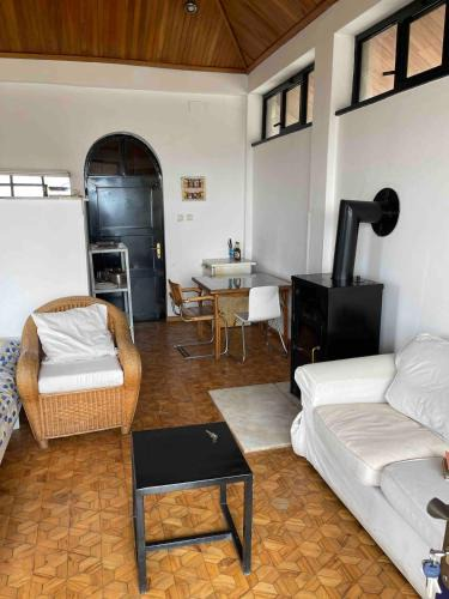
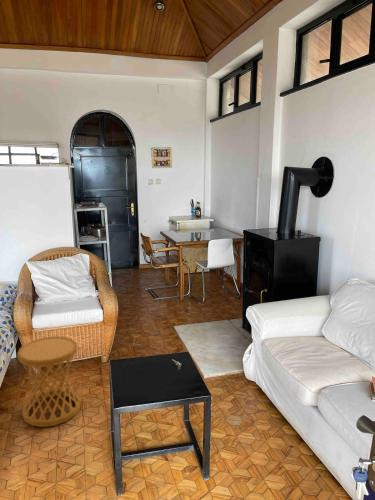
+ side table [16,335,82,428]
